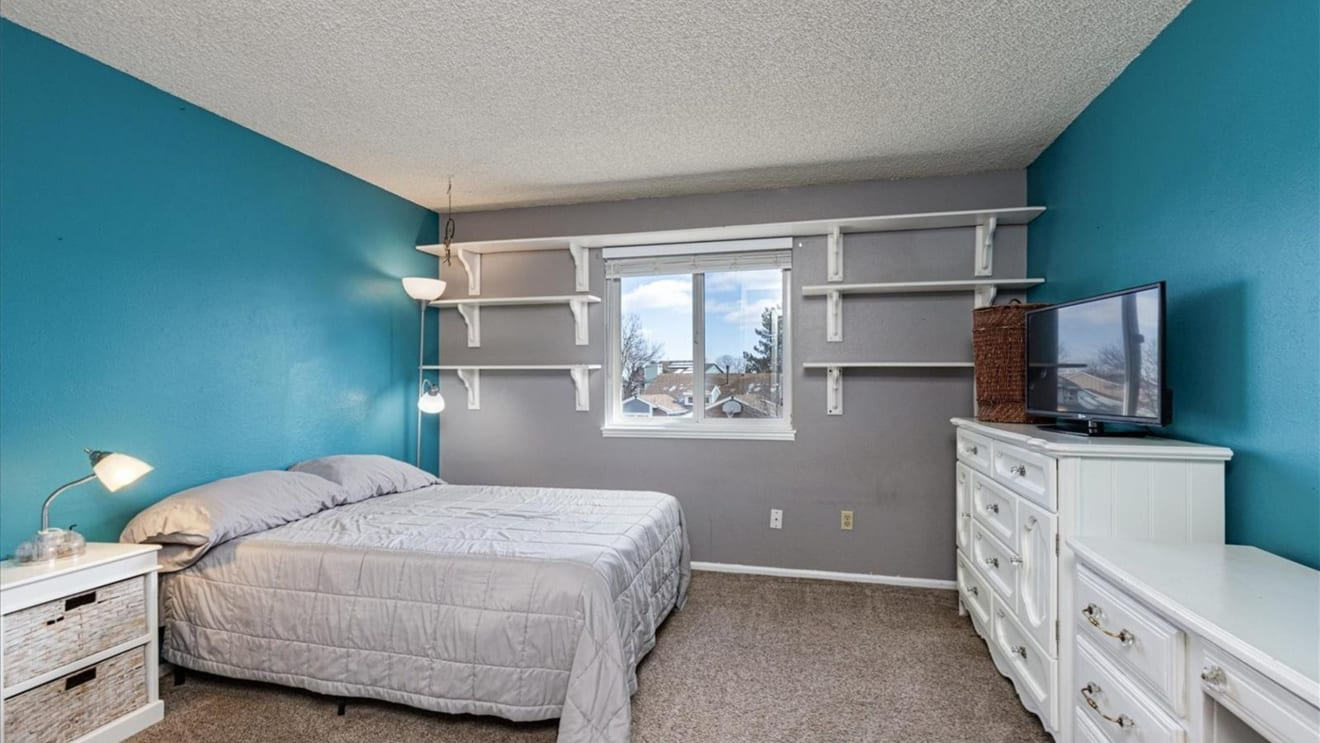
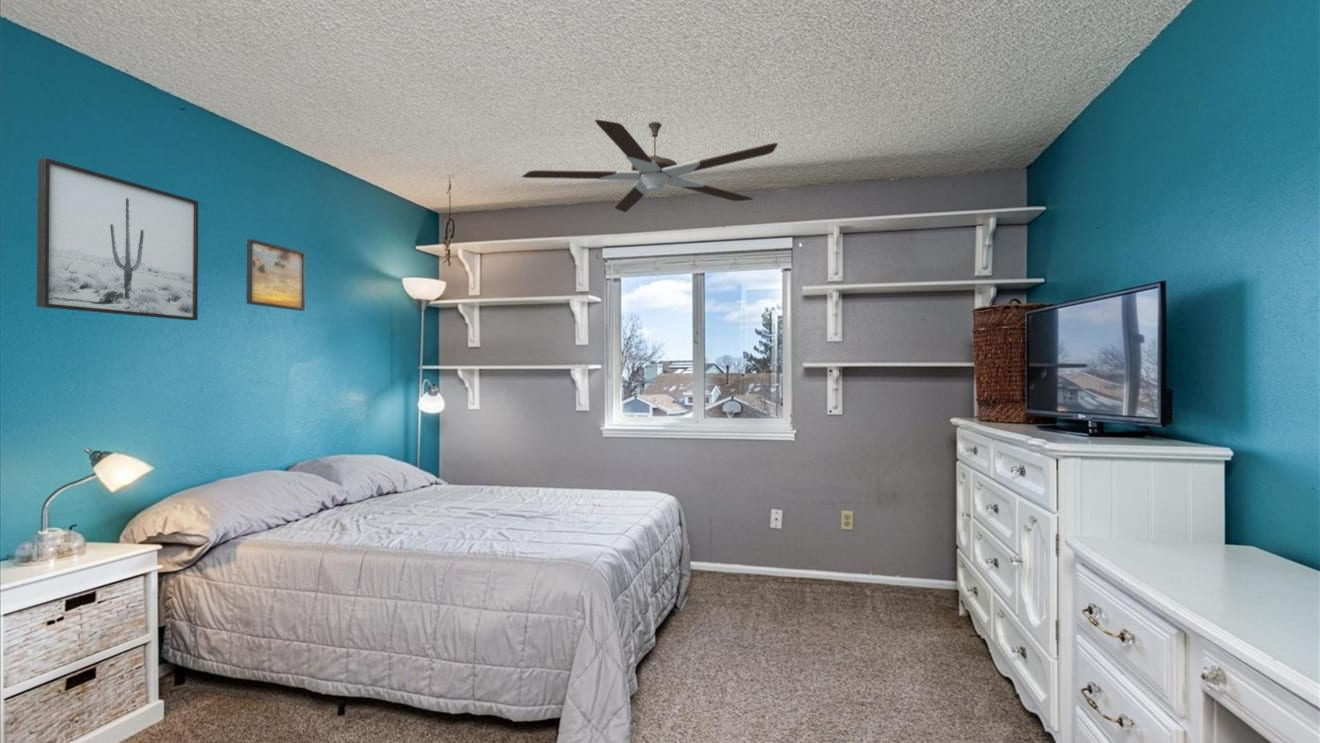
+ wall art [35,157,199,321]
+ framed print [245,238,306,312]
+ ceiling fan [520,119,779,213]
